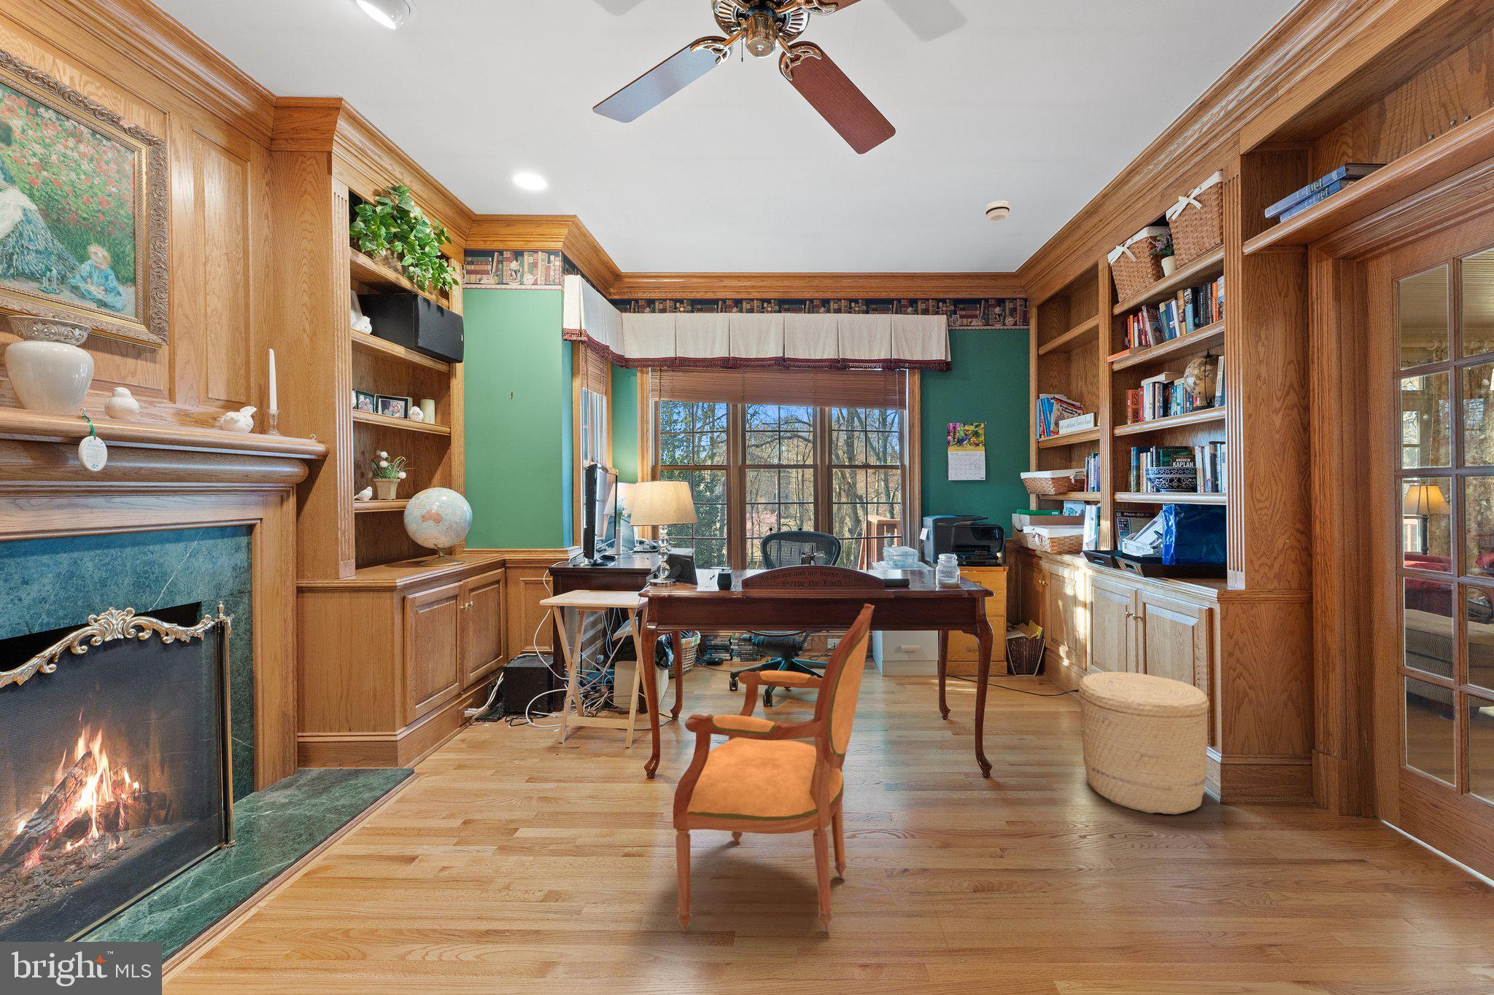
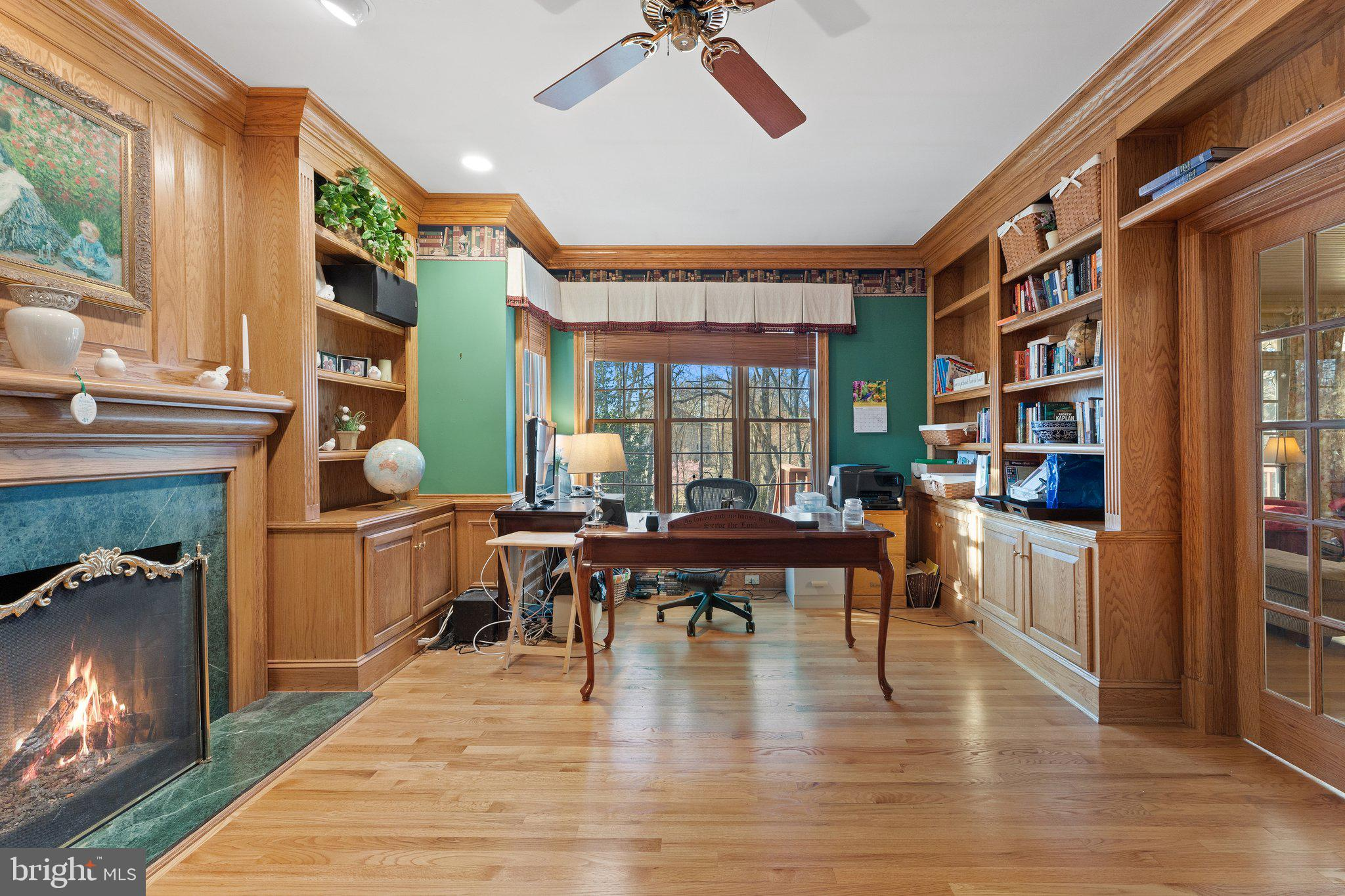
- smoke detector [985,200,1011,222]
- woven basket [1077,672,1210,815]
- armchair [673,603,875,933]
